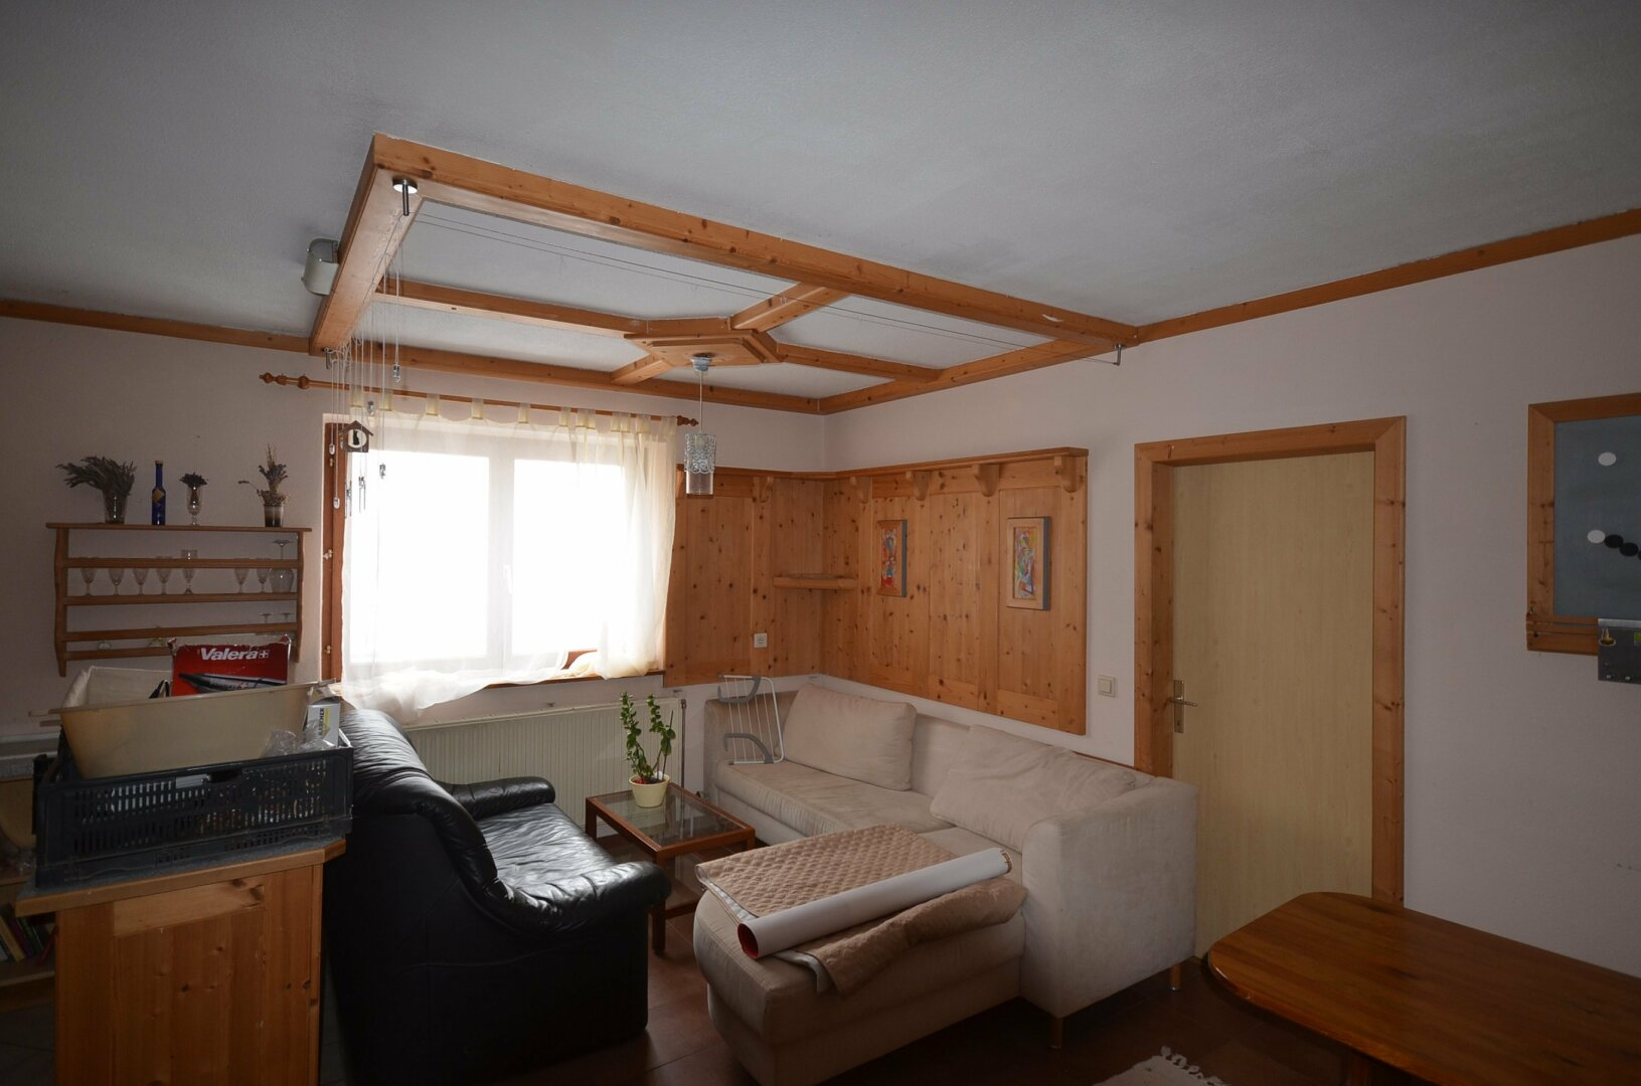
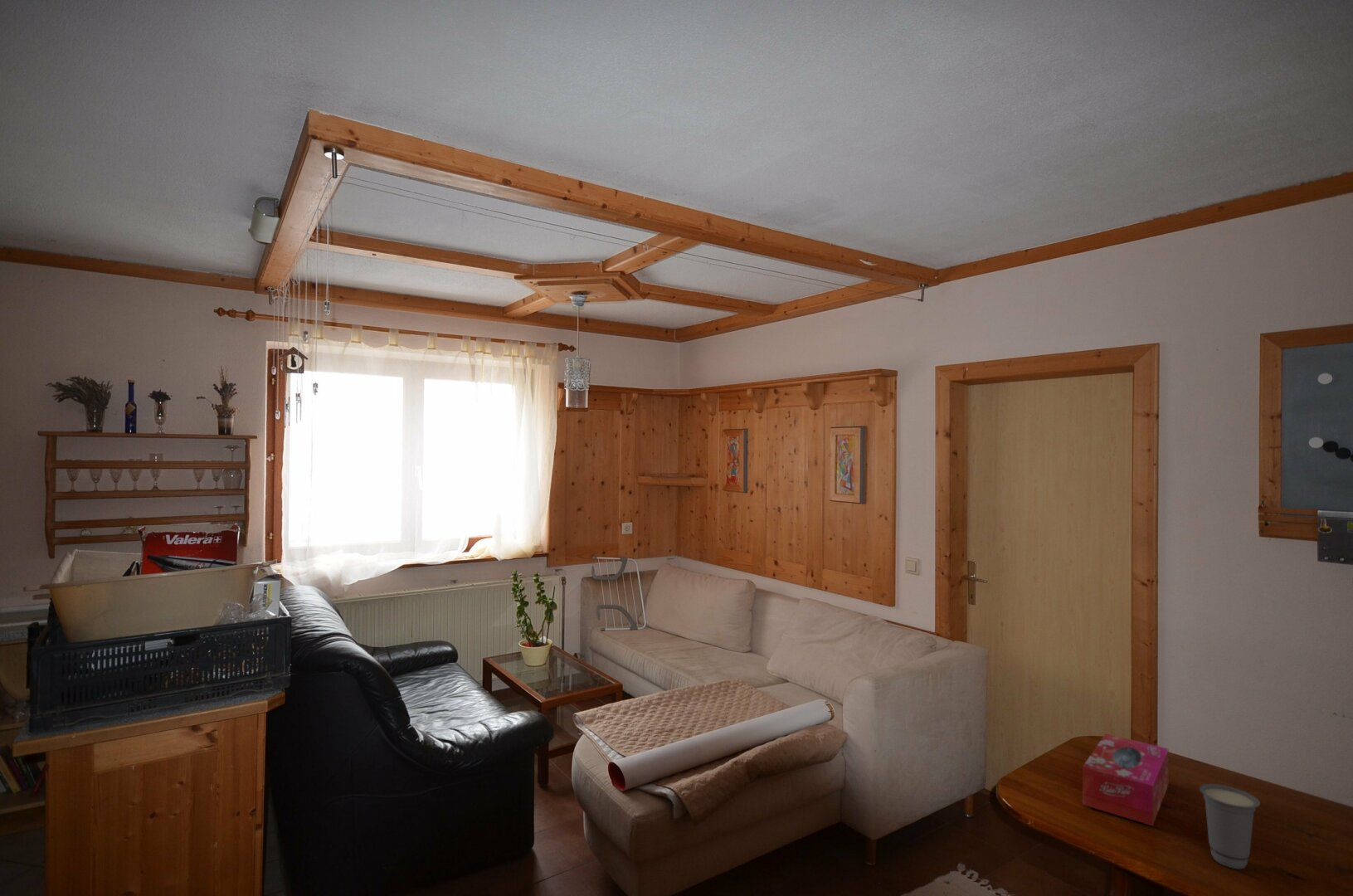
+ cup [1199,783,1261,869]
+ tissue box [1082,733,1170,827]
